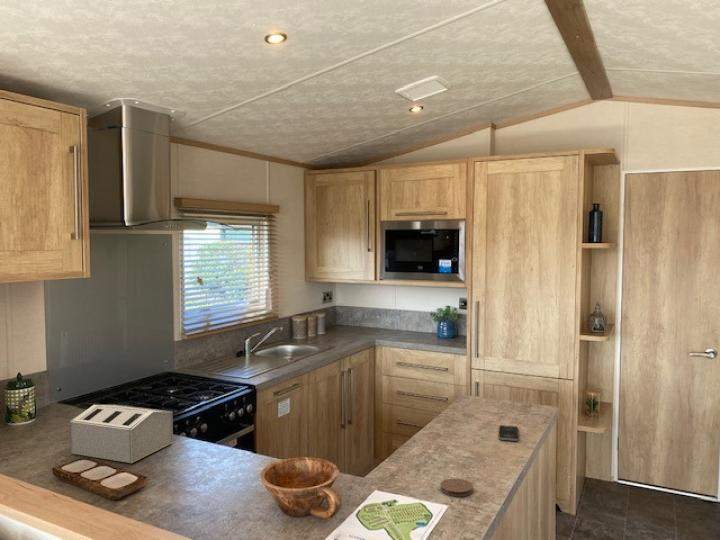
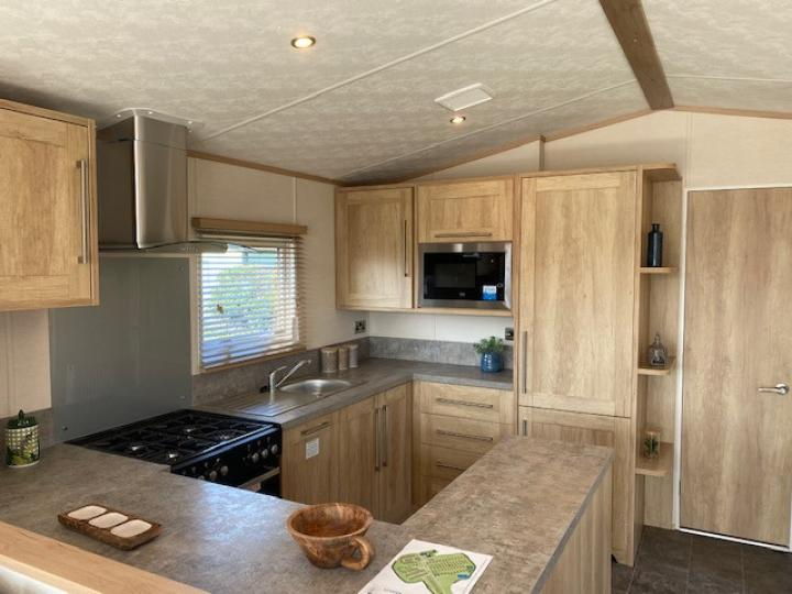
- smartphone [498,424,519,442]
- coaster [439,477,474,497]
- toaster [69,404,174,464]
